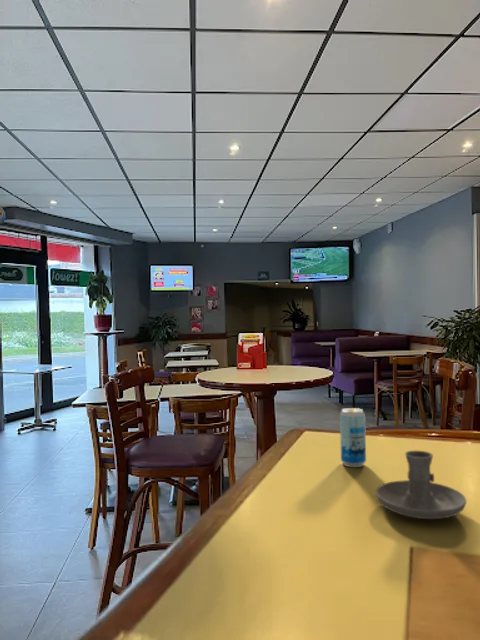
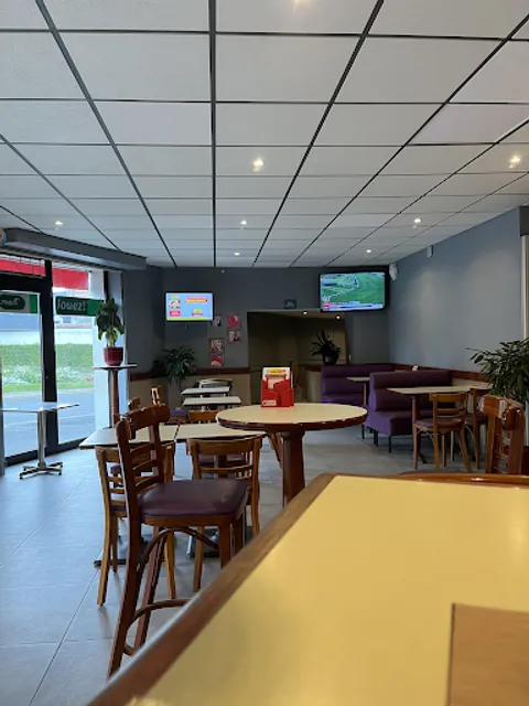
- candle holder [375,450,467,520]
- beverage can [339,407,367,468]
